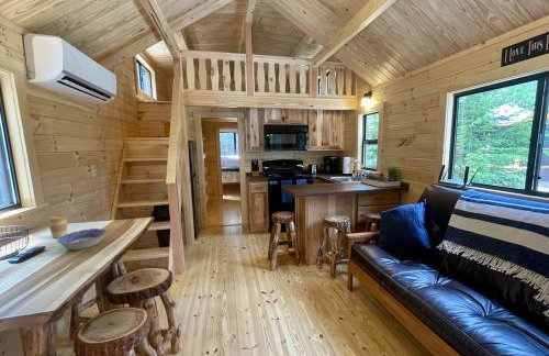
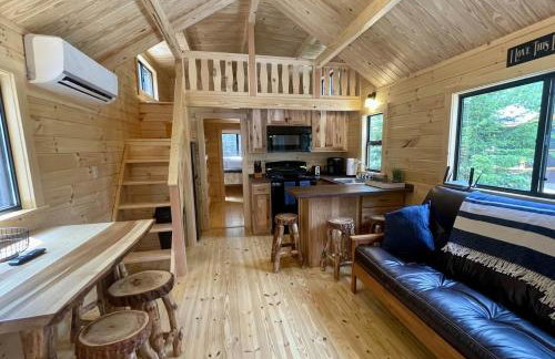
- coffee cup [46,213,68,238]
- bowl [56,227,107,251]
